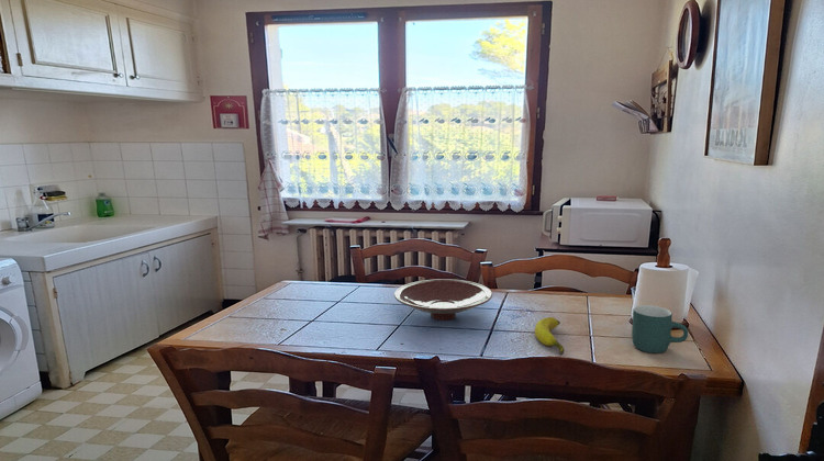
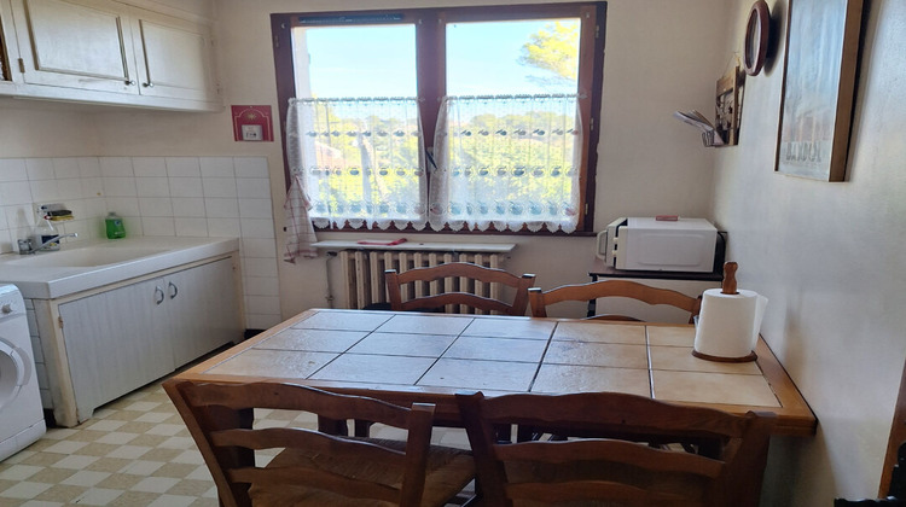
- bowl [393,278,493,322]
- banana [534,316,565,356]
- mug [631,304,689,355]
